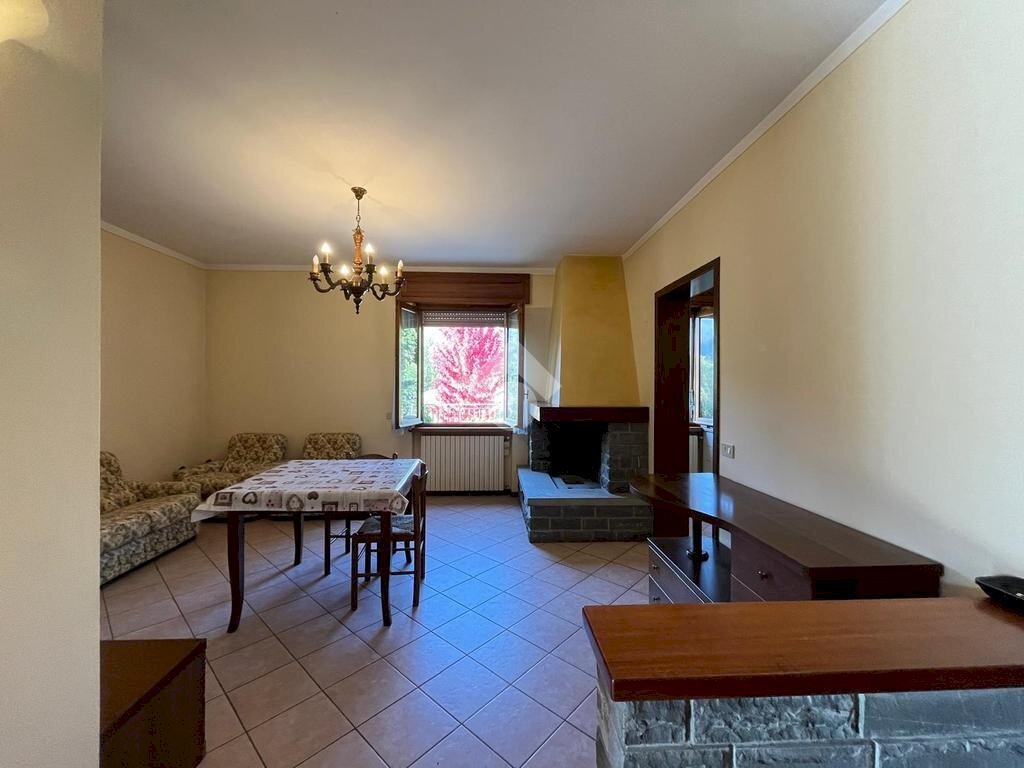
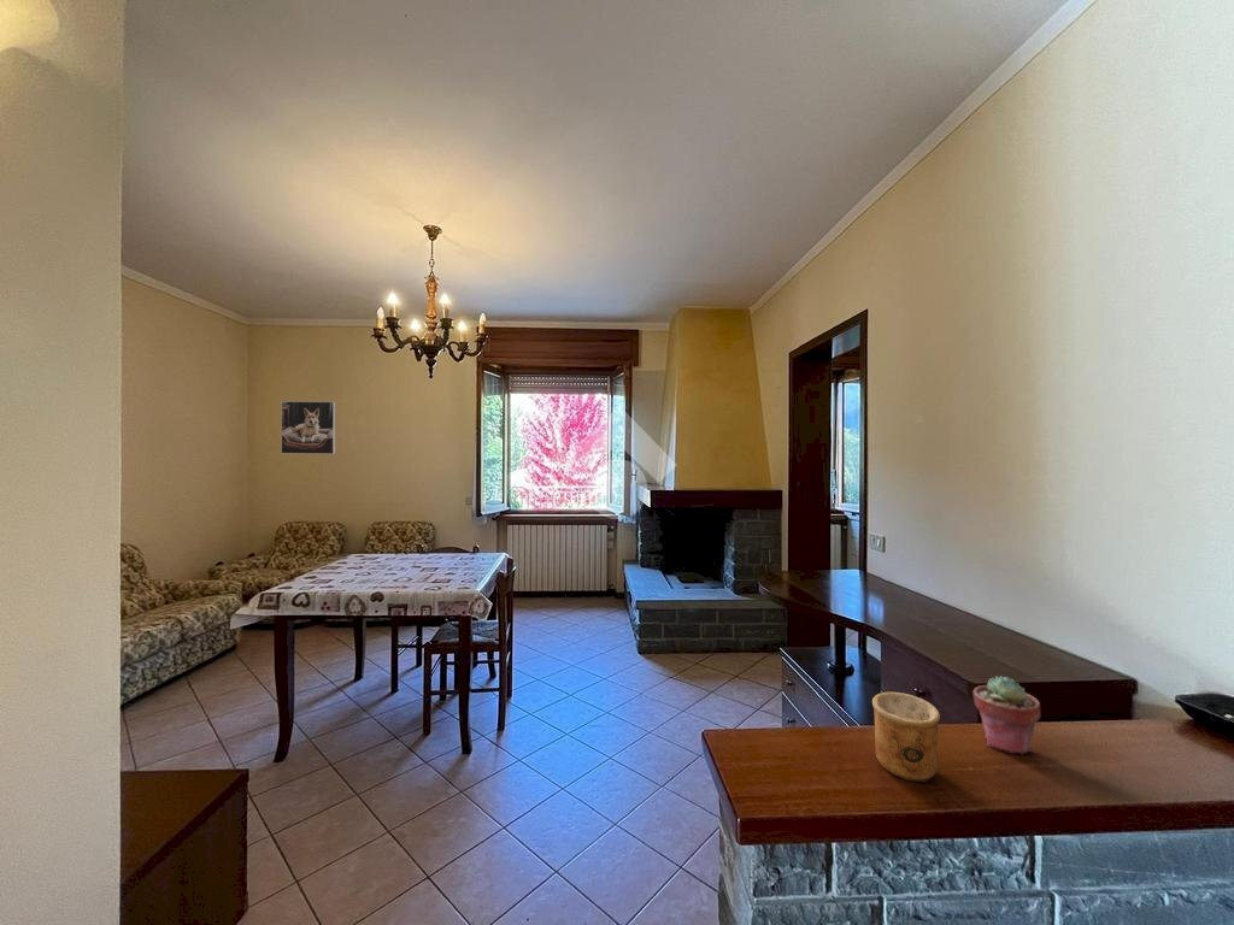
+ cup [871,691,941,783]
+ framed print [280,400,336,455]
+ potted succulent [971,674,1041,755]
